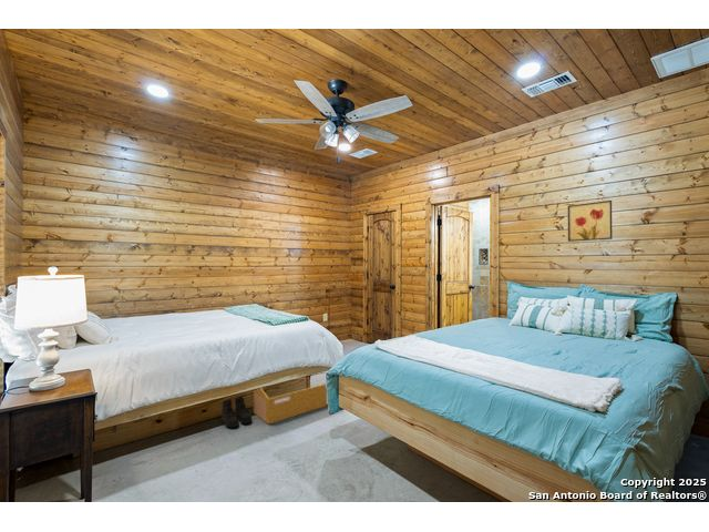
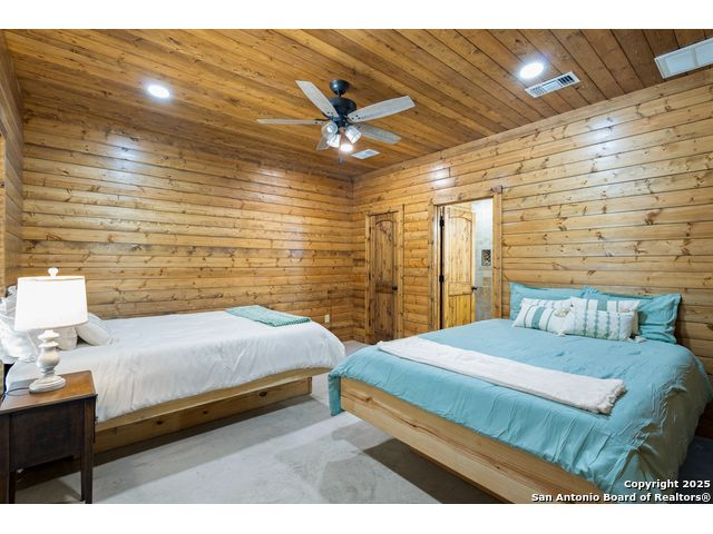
- basket [253,370,329,426]
- wall art [567,200,614,243]
- boots [220,395,253,429]
